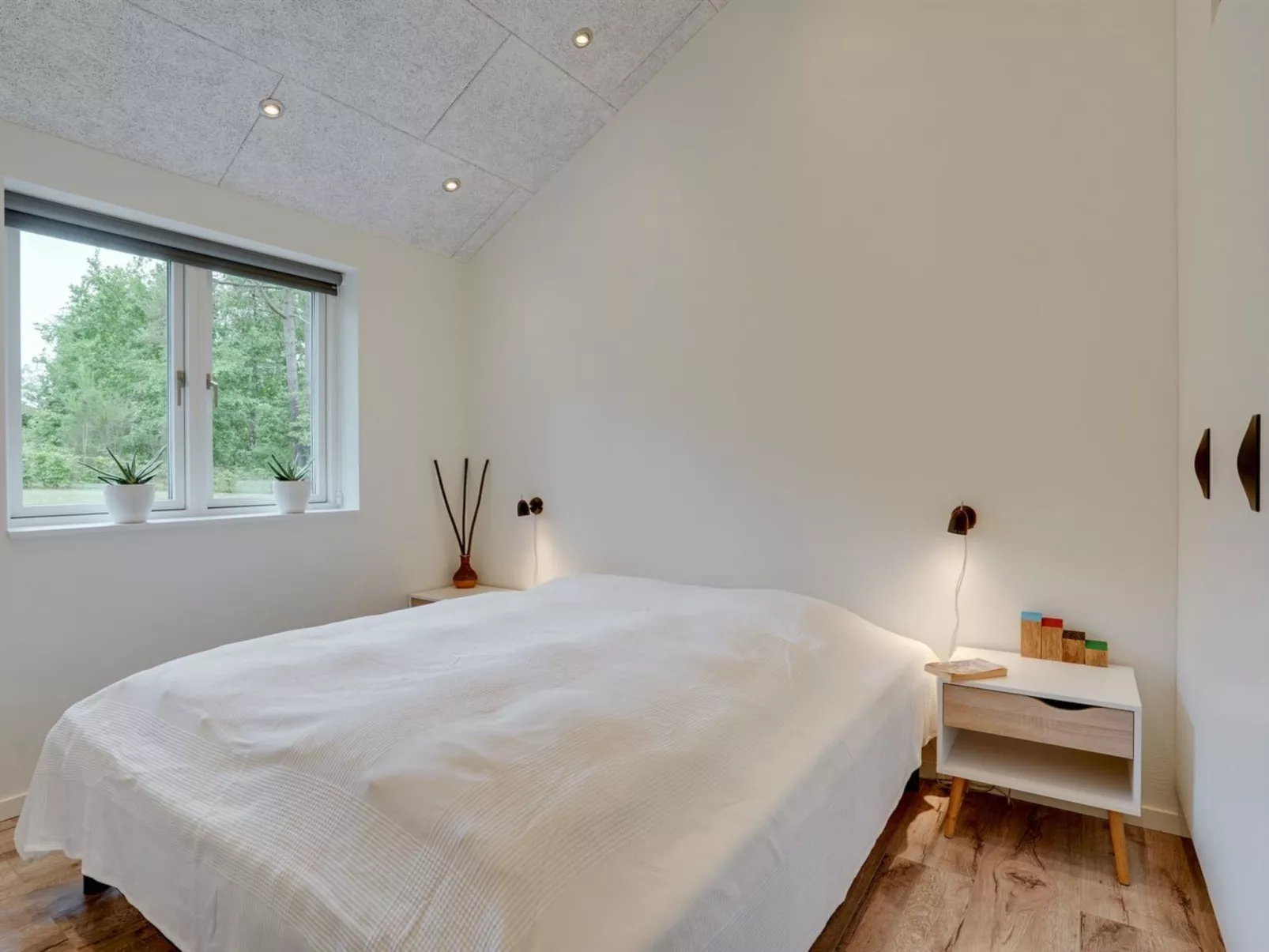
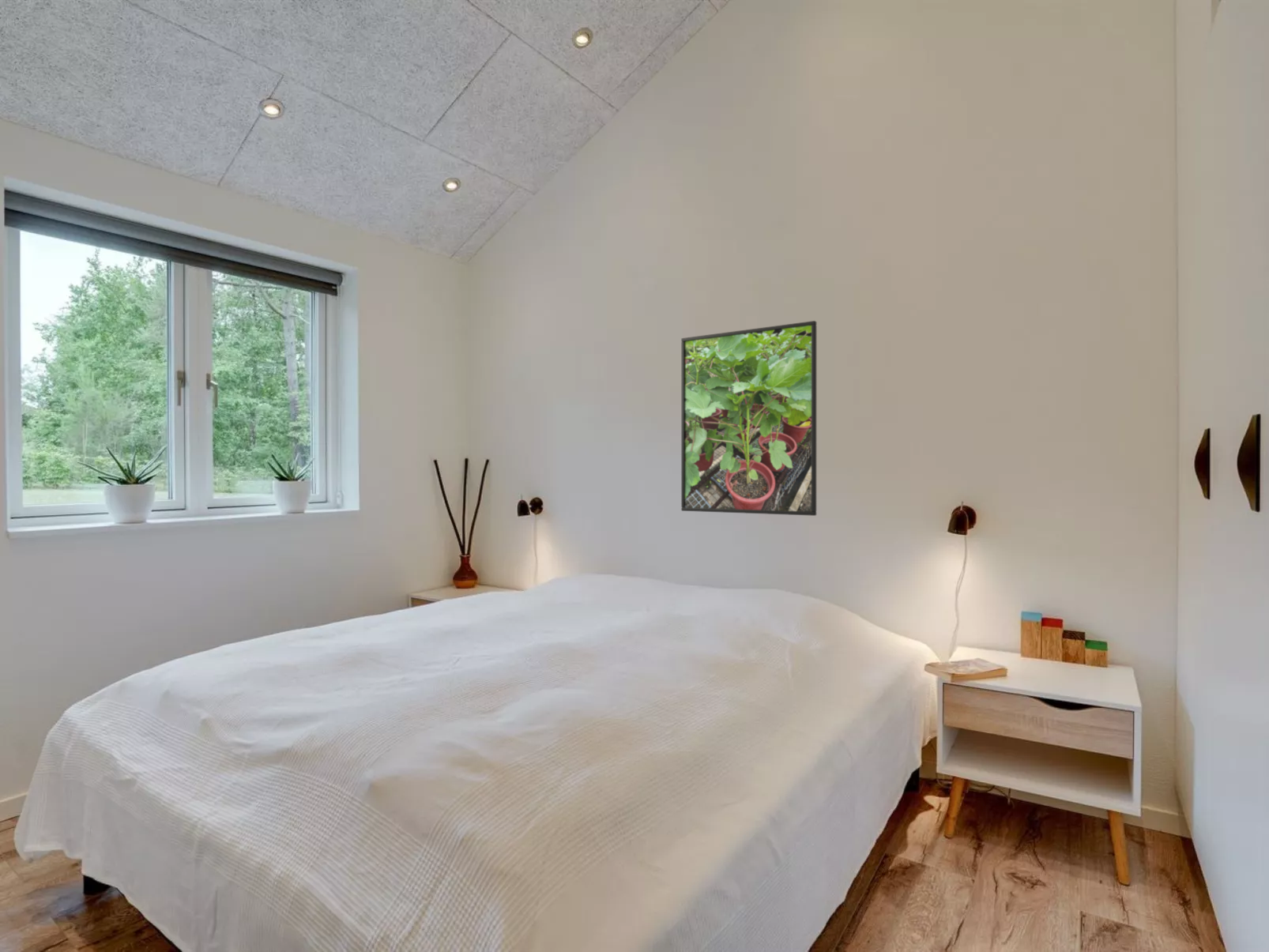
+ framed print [680,320,817,517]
